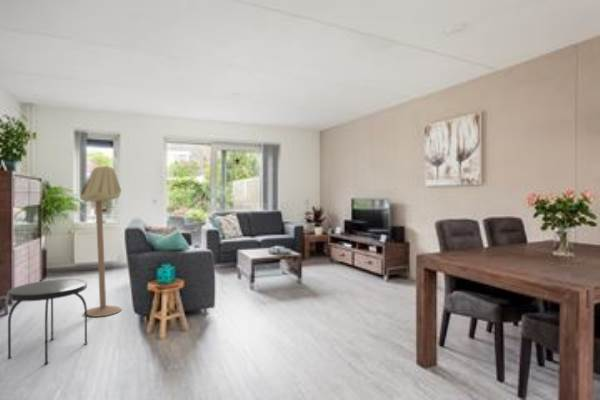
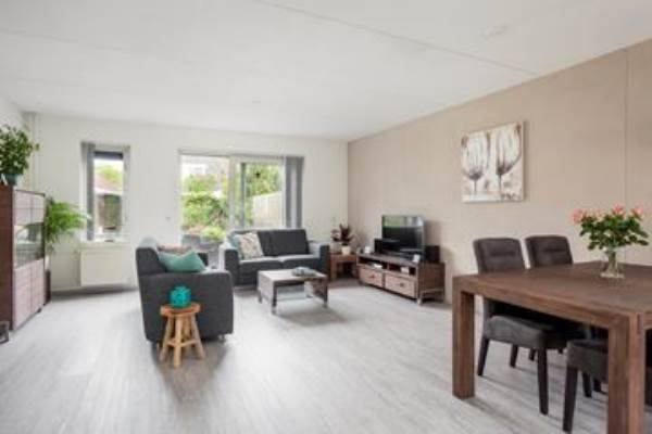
- side table [6,278,89,365]
- floor lamp [79,165,123,318]
